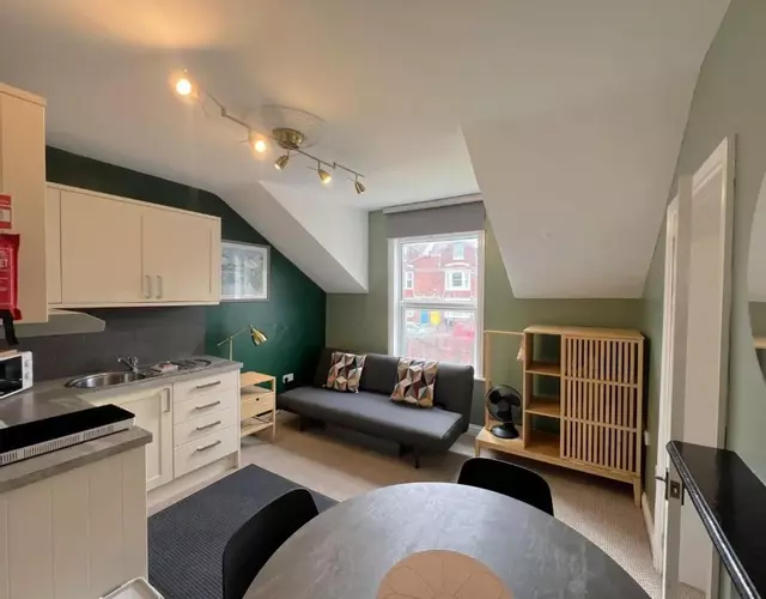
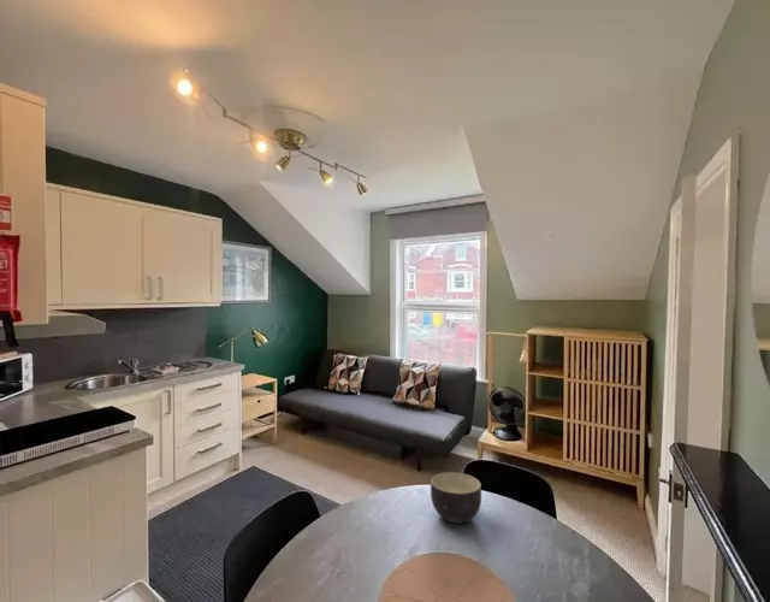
+ bowl [430,471,482,525]
